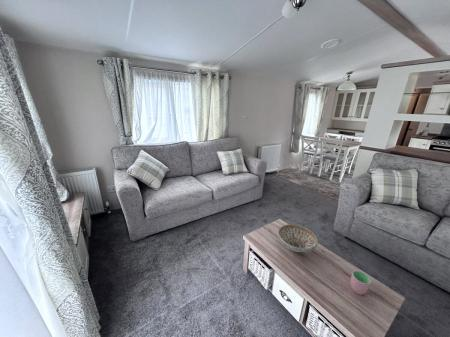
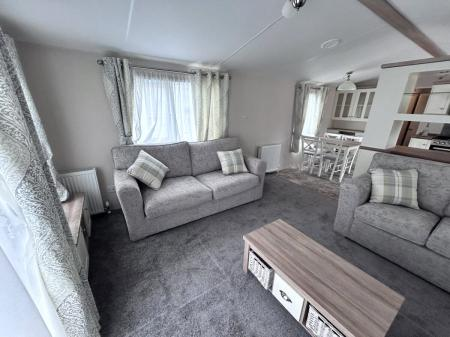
- decorative bowl [277,223,319,253]
- cup [349,270,372,296]
